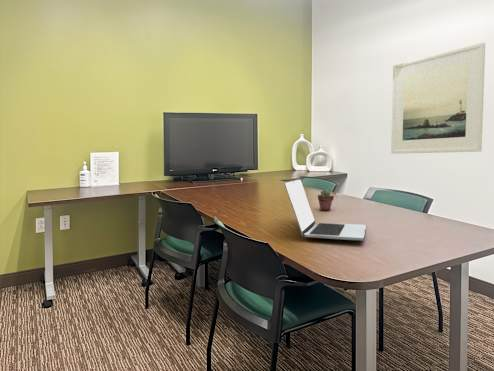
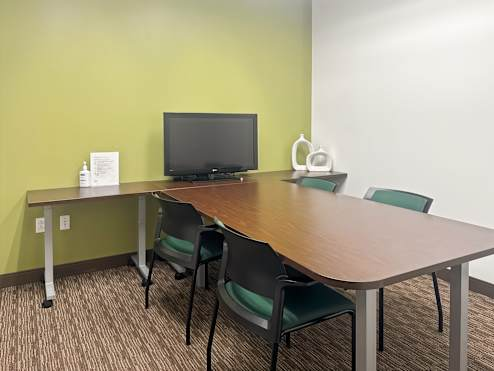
- potted succulent [317,188,335,211]
- laptop [283,178,367,242]
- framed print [390,41,486,155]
